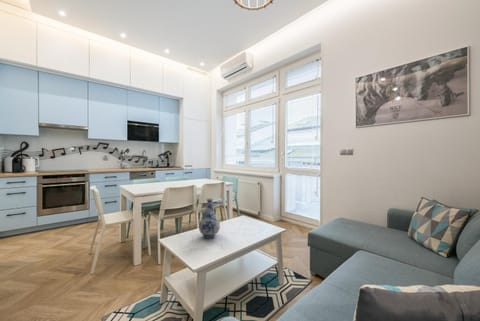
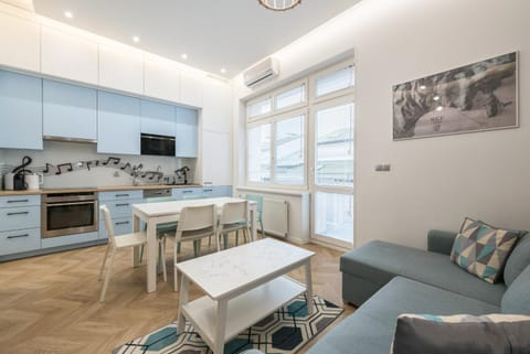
- vase [198,198,221,239]
